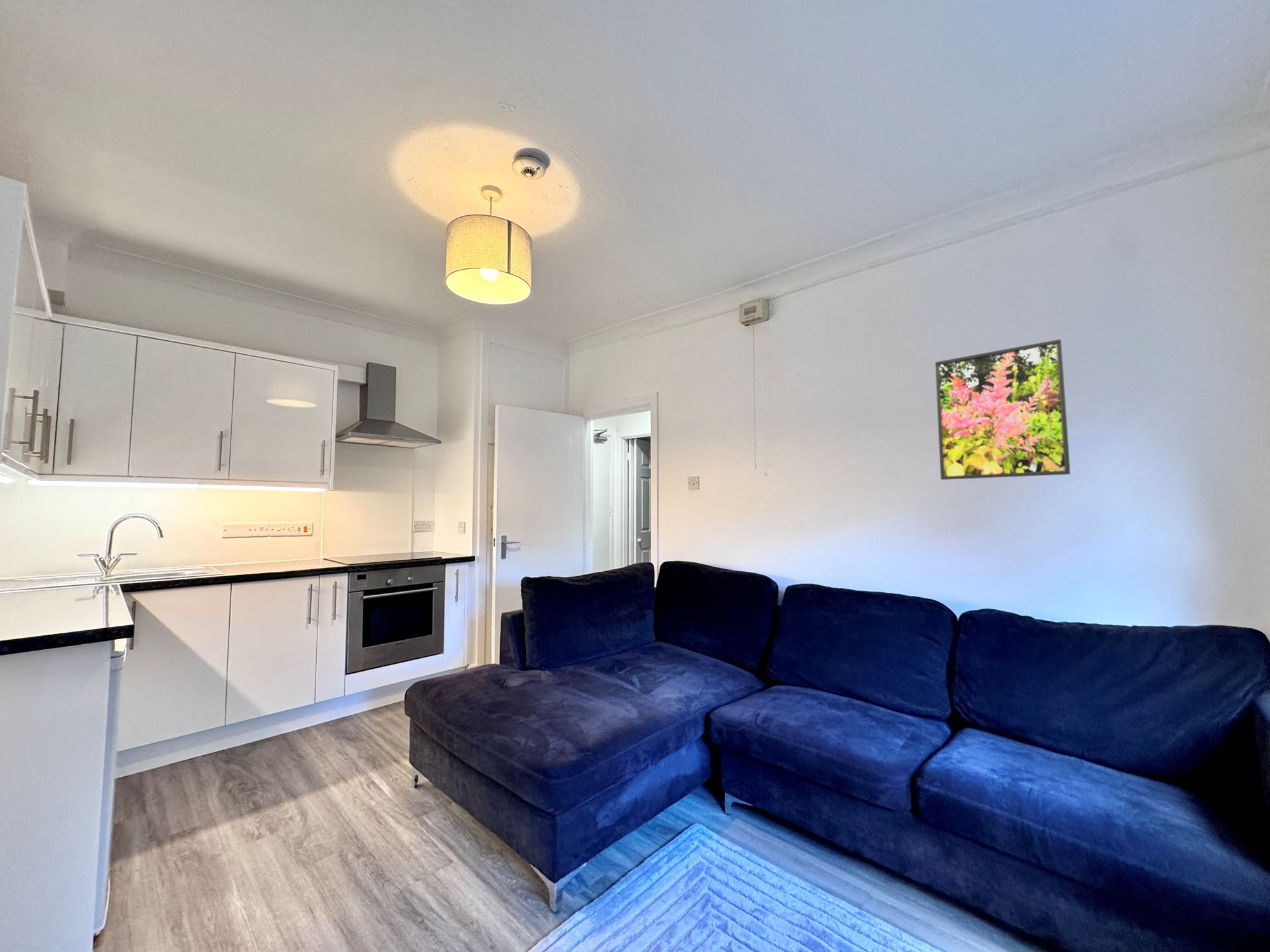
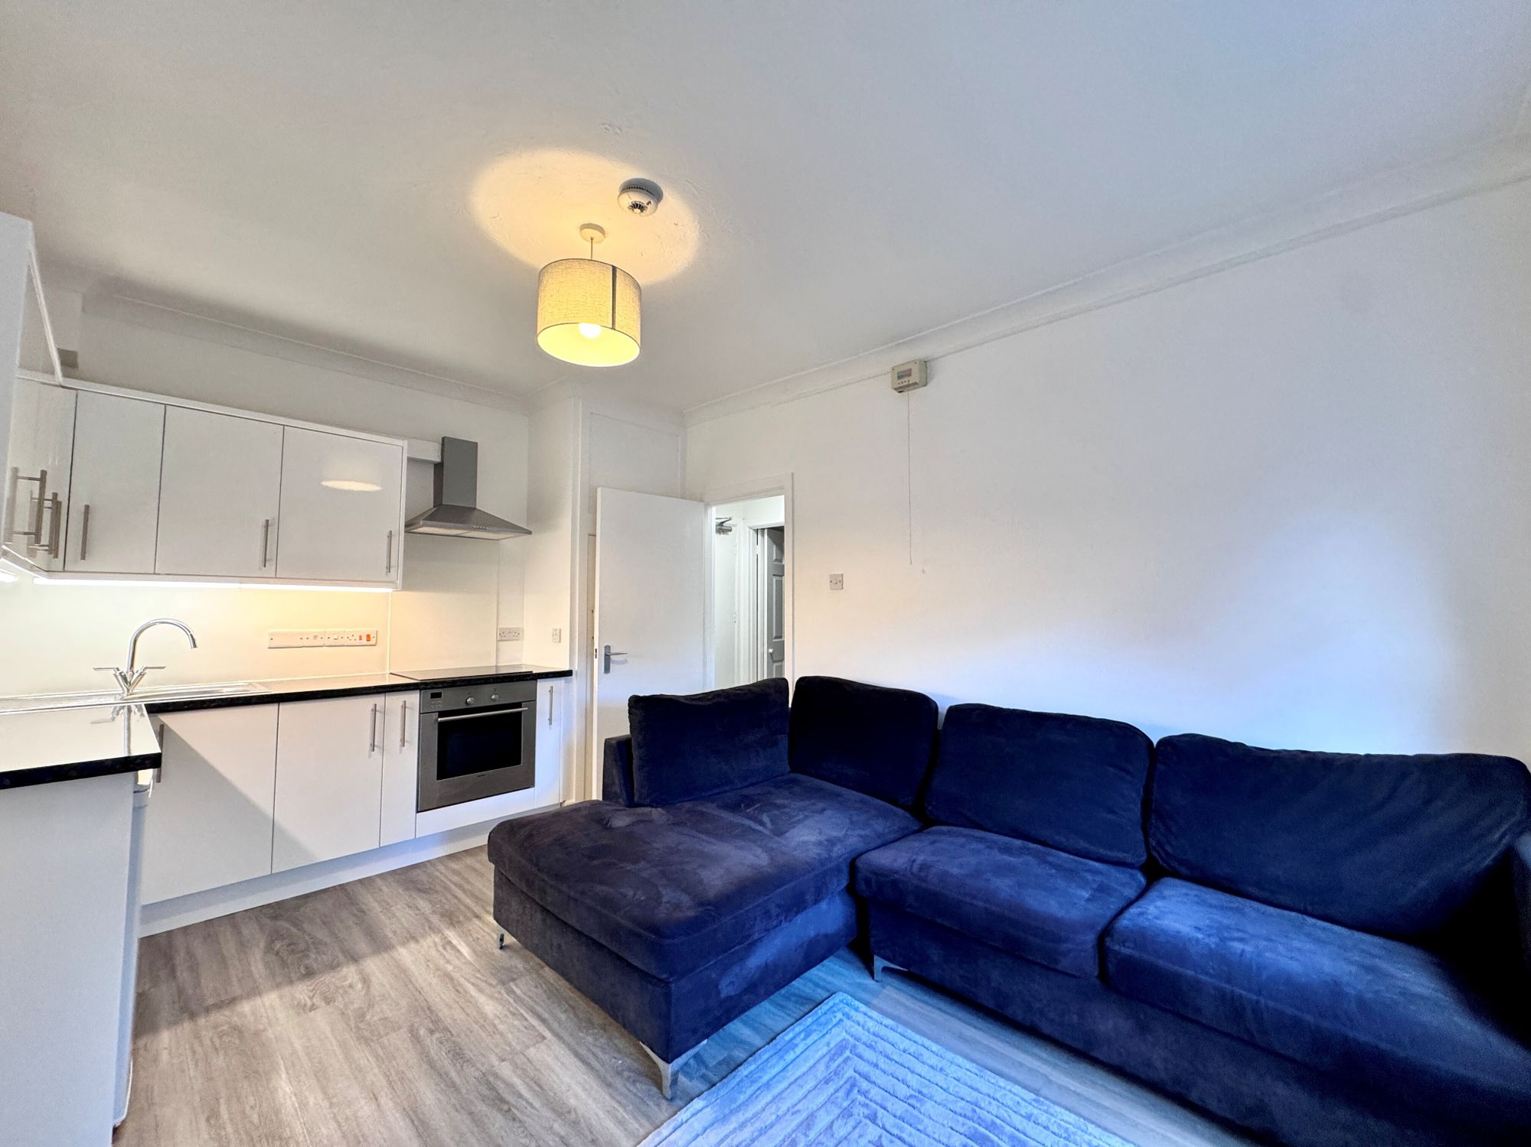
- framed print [934,339,1071,480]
